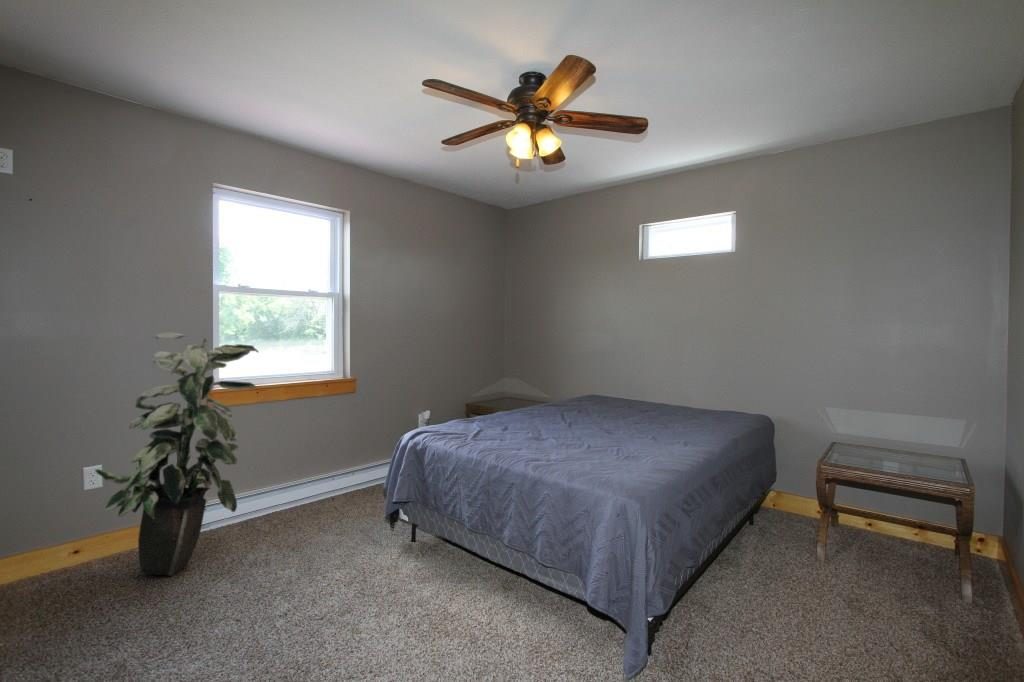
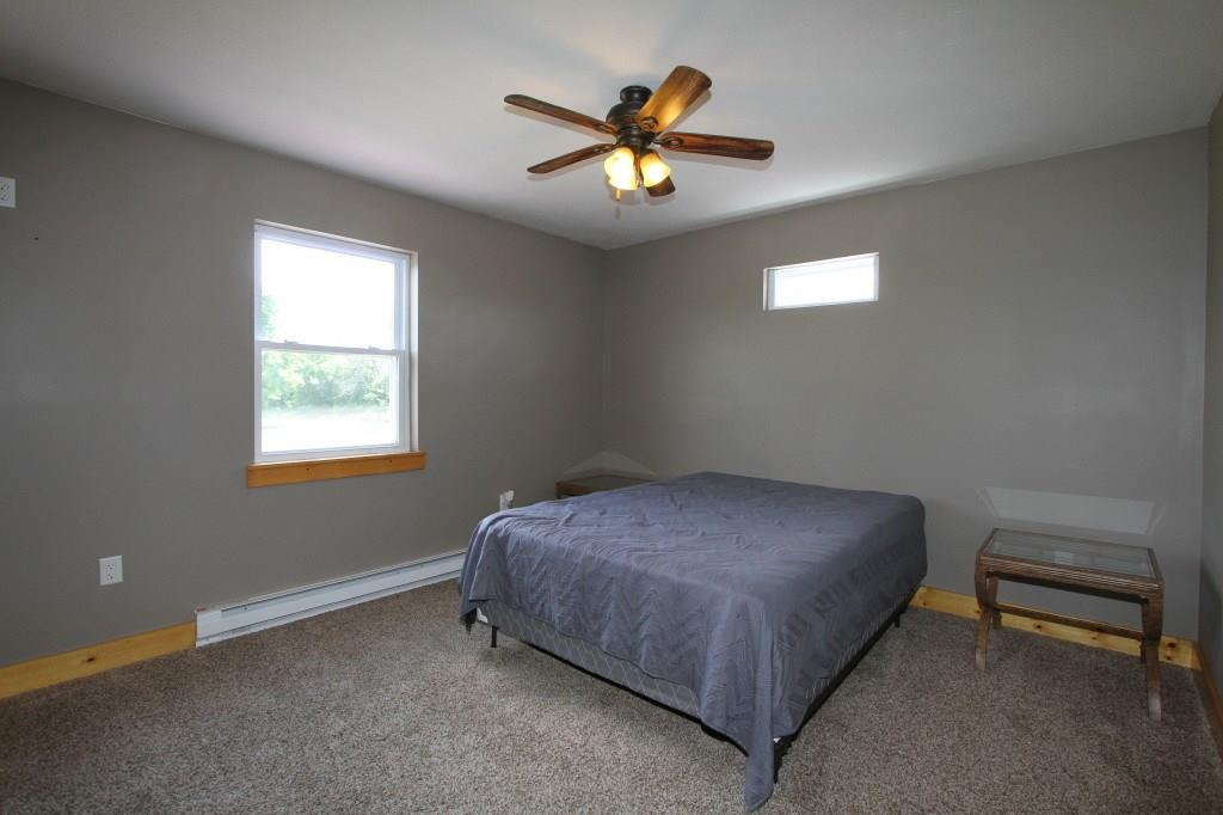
- indoor plant [94,331,260,577]
